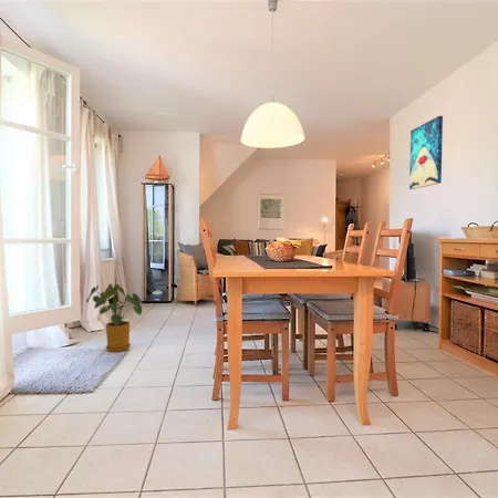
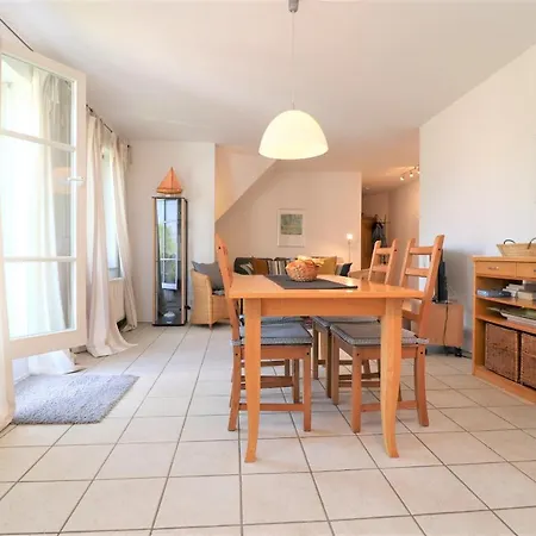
- wall art [408,115,444,190]
- house plant [85,282,143,353]
